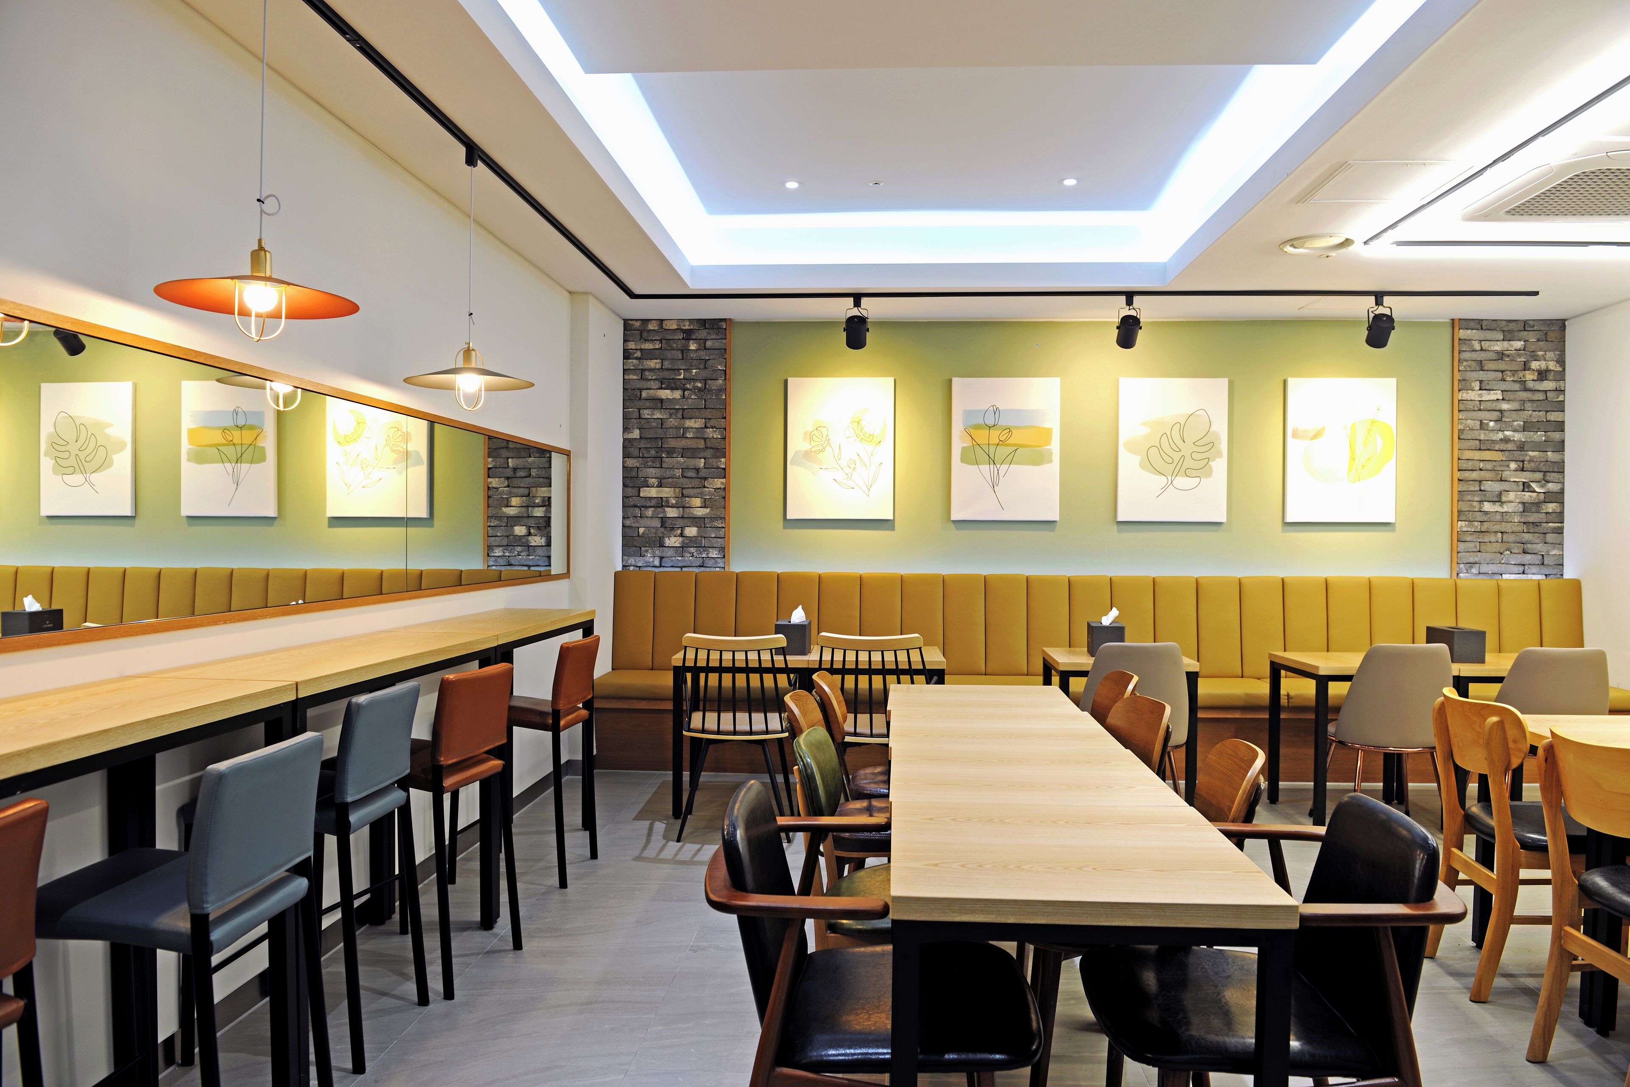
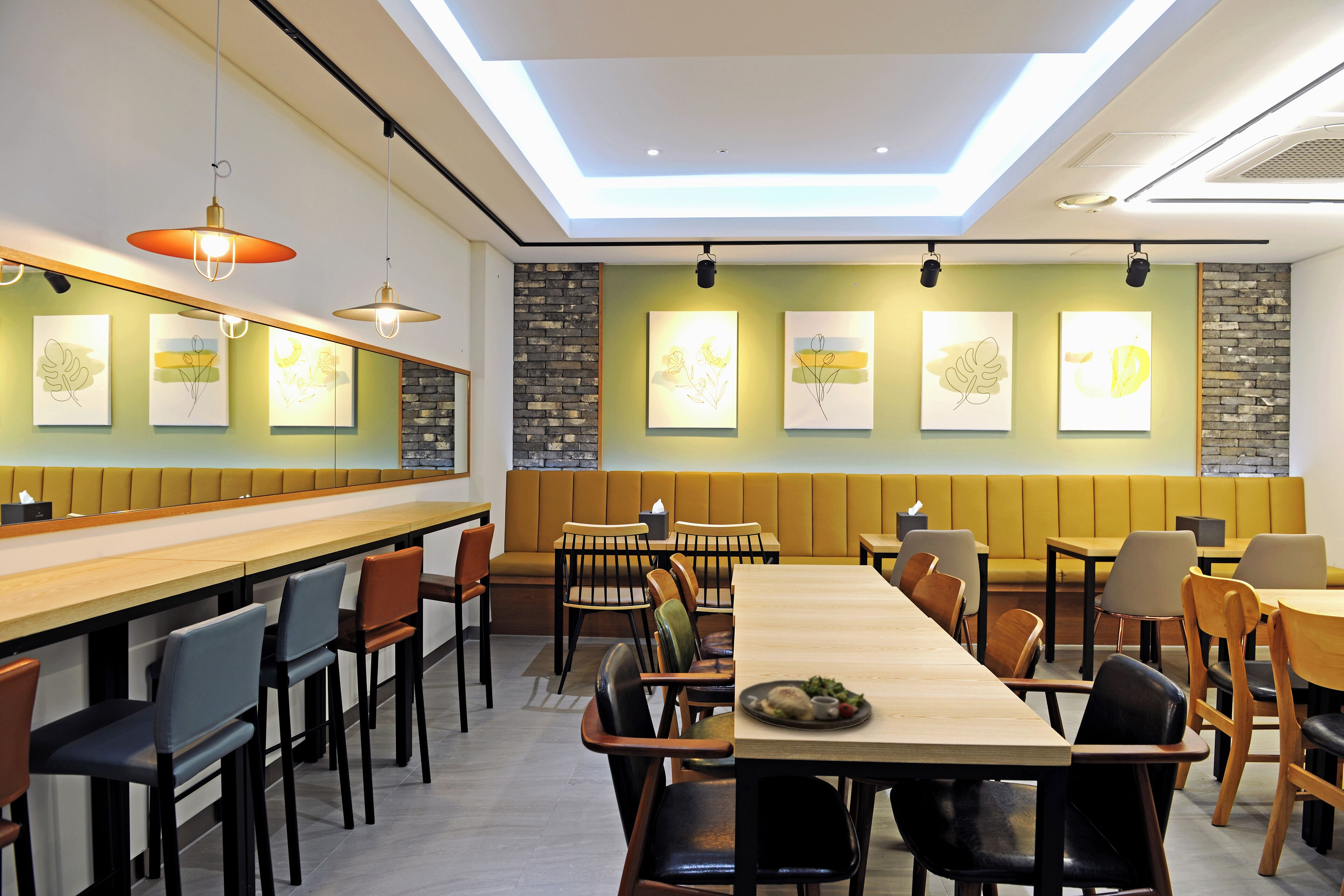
+ dinner plate [738,674,872,731]
